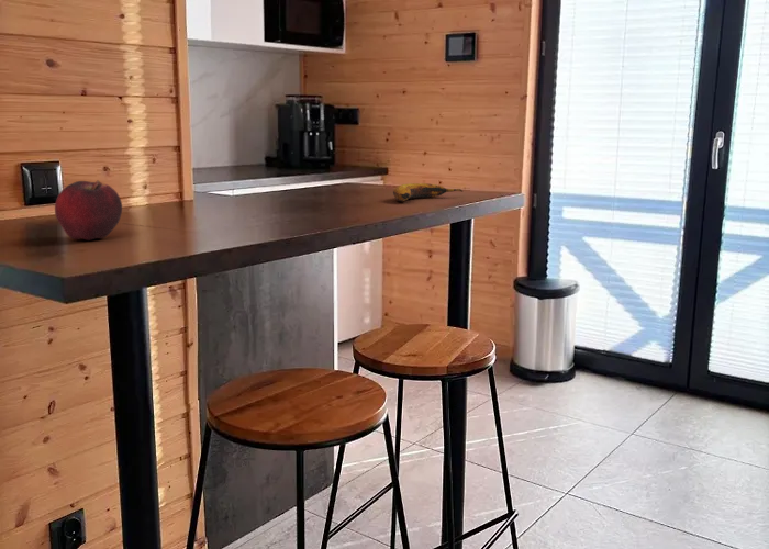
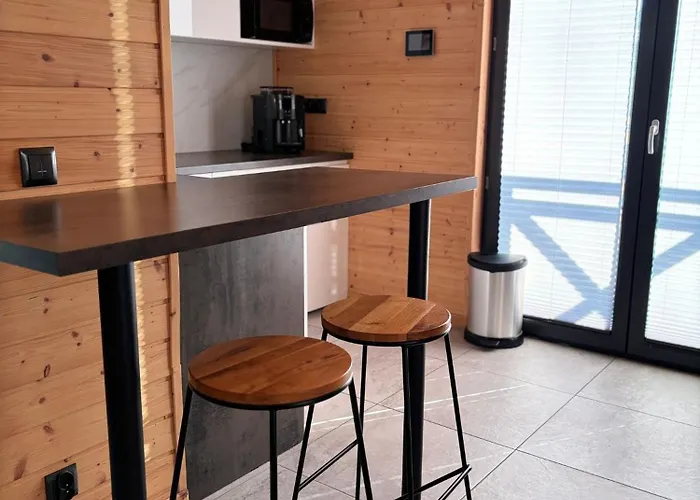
- banana [392,182,464,202]
- fruit [54,179,123,242]
